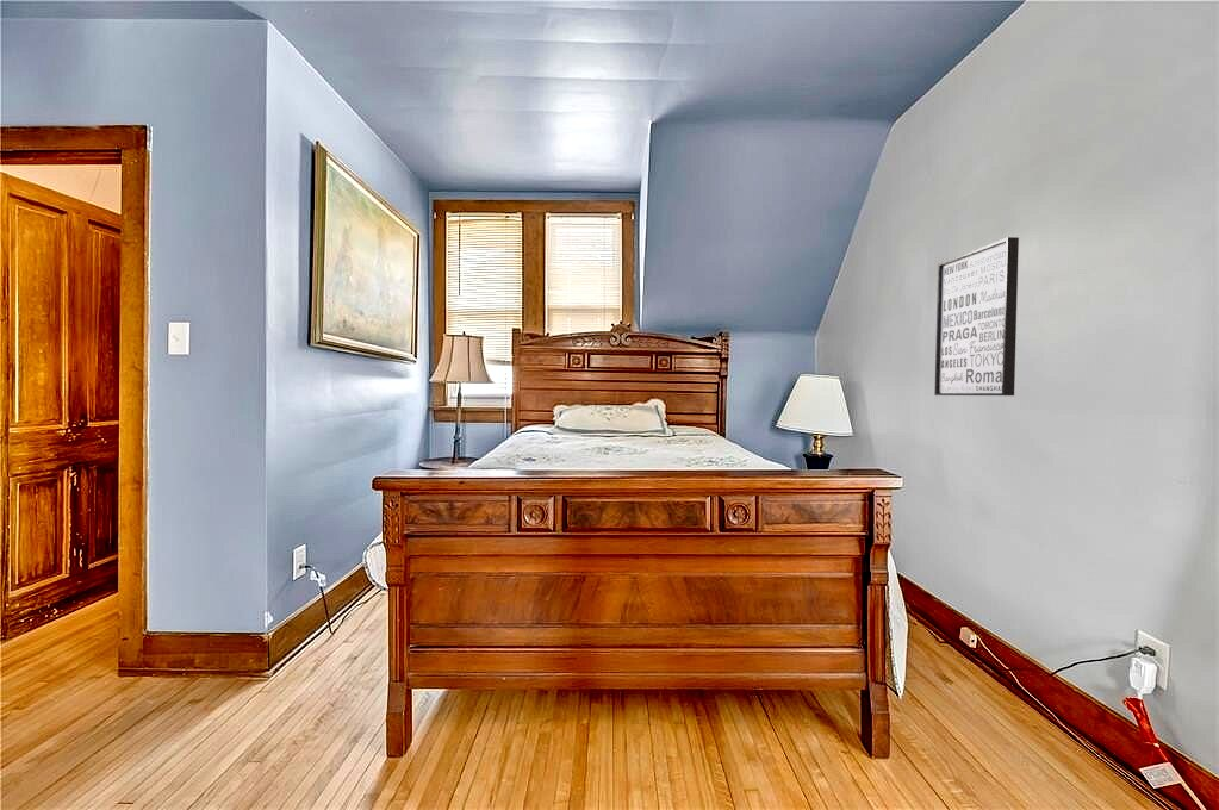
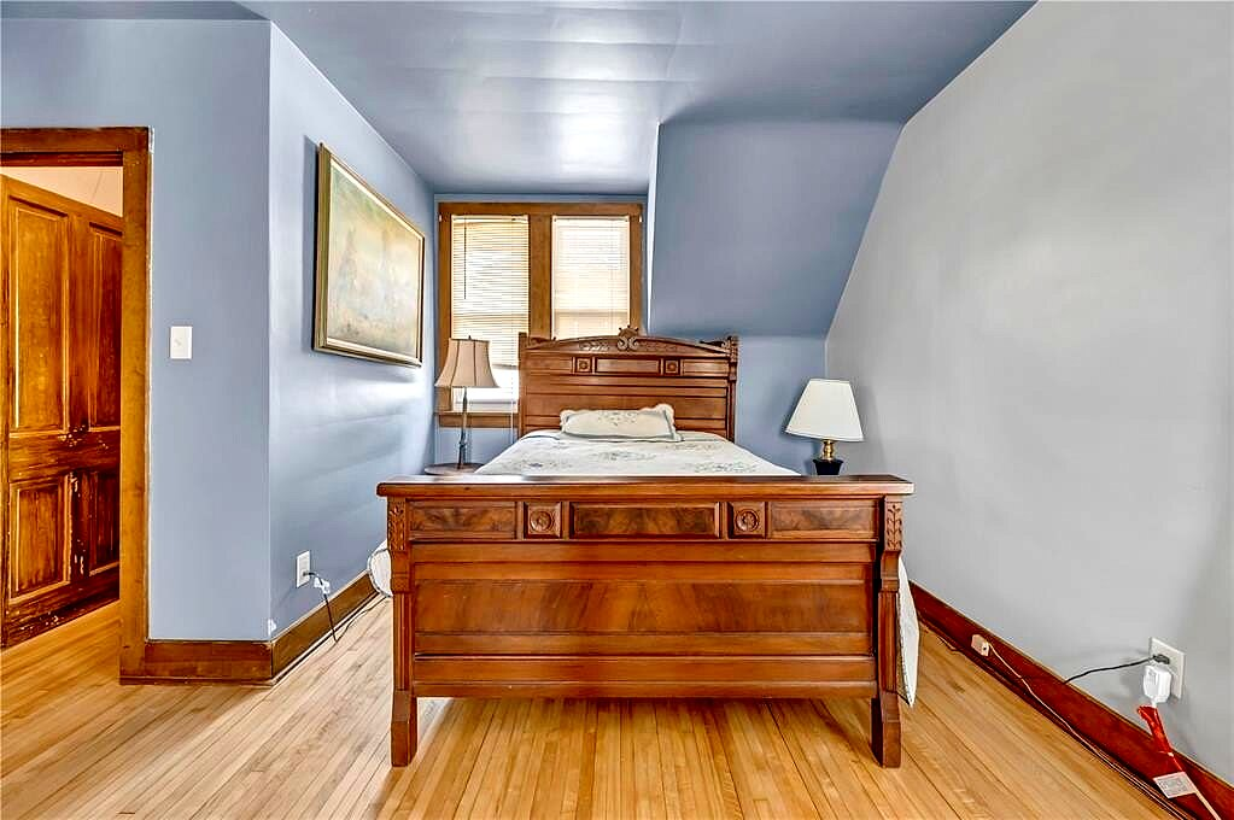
- wall art [933,236,1020,397]
